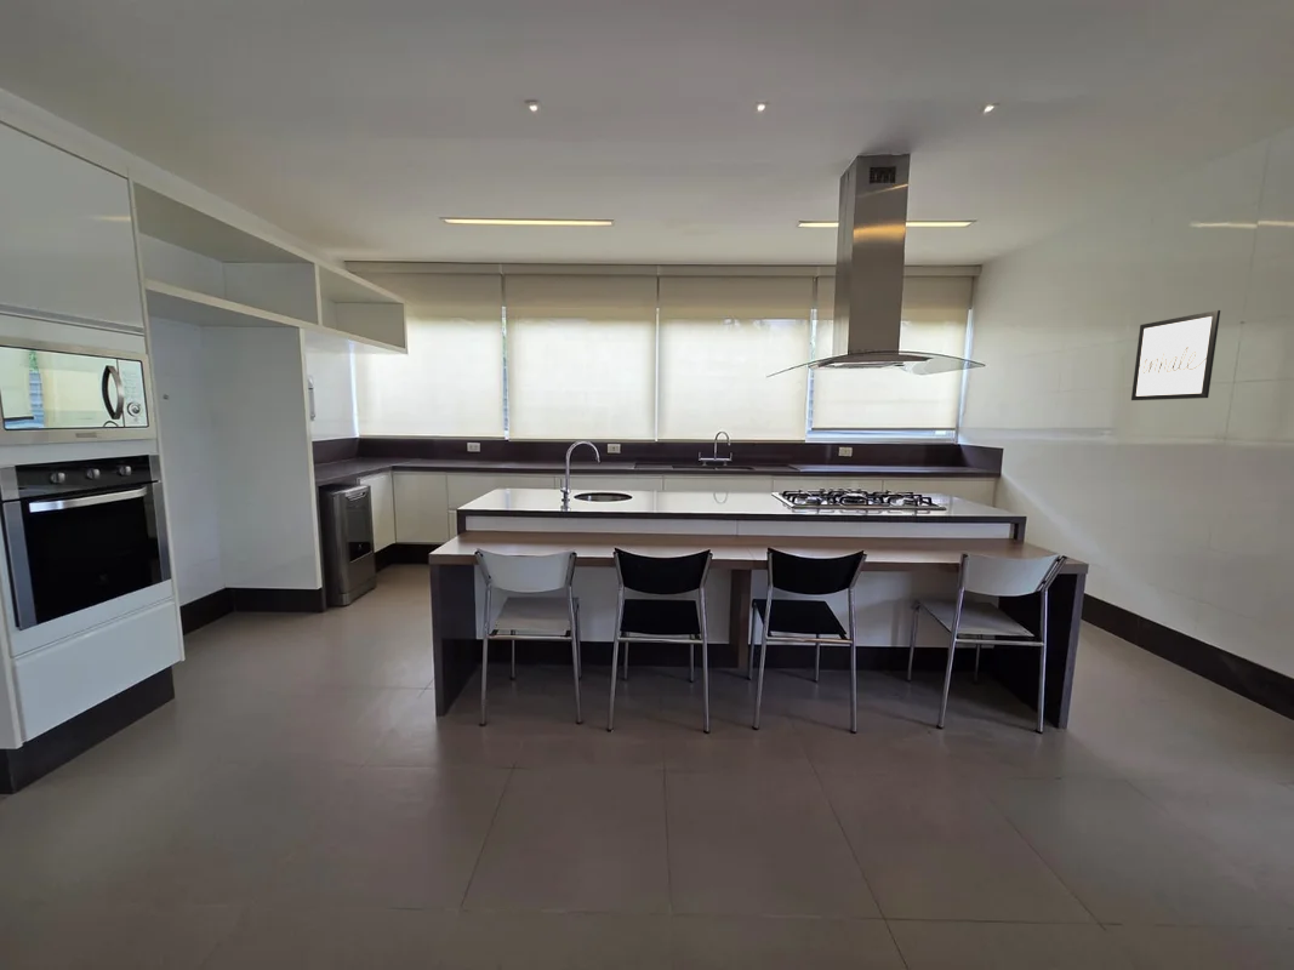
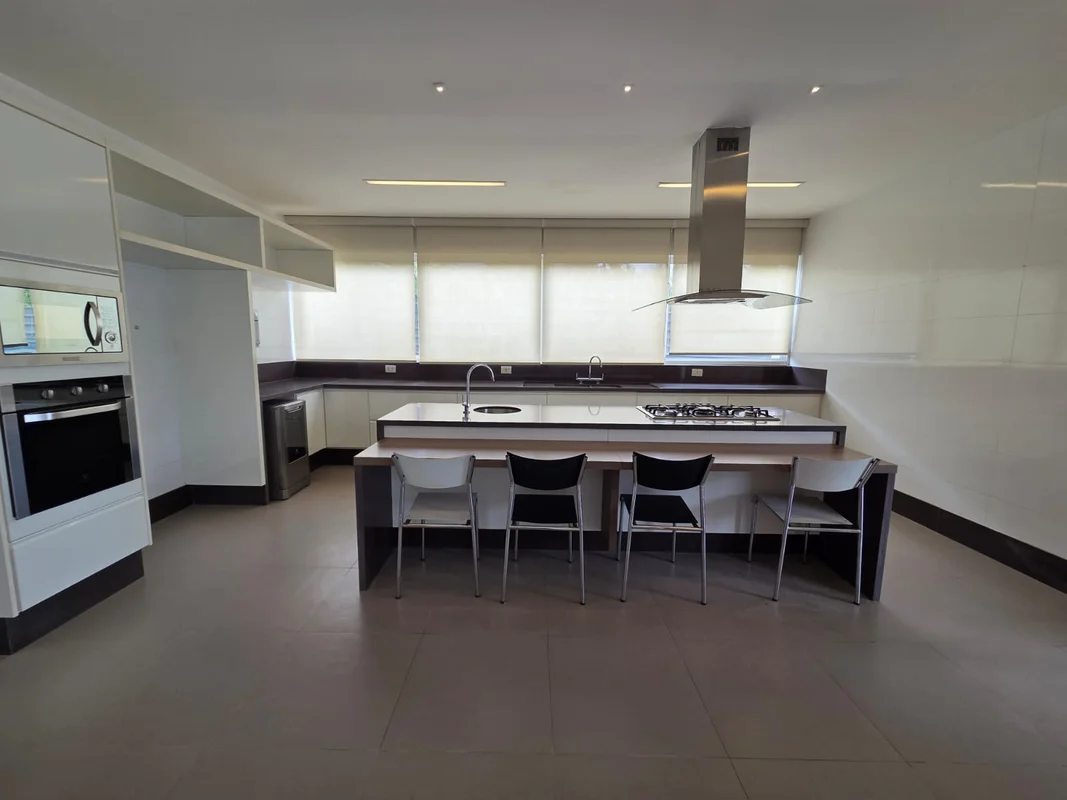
- wall art [1130,309,1221,401]
